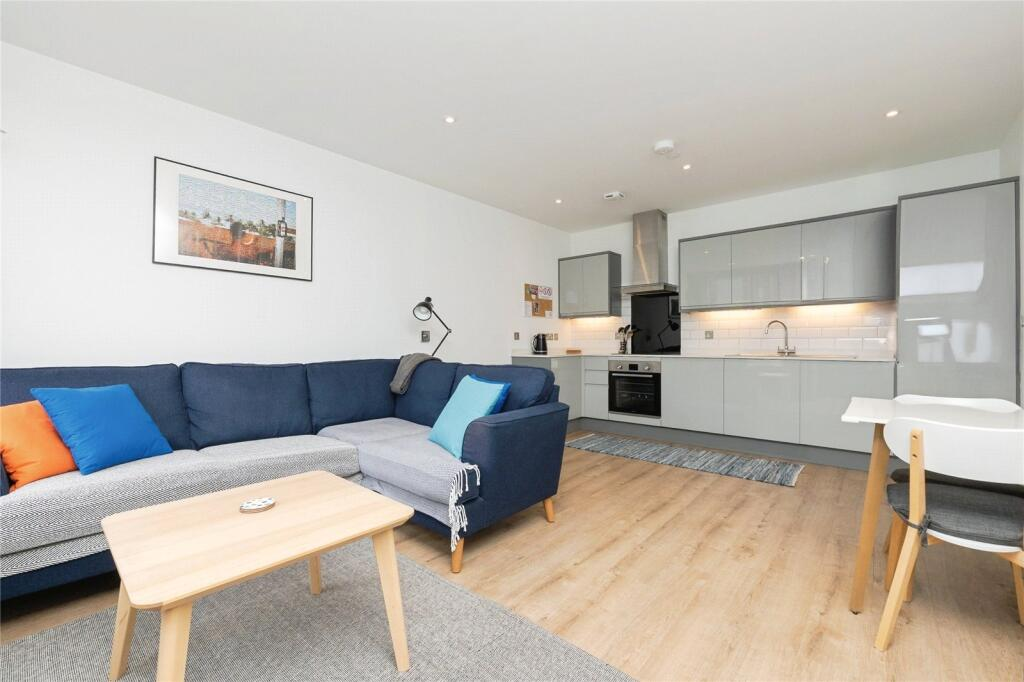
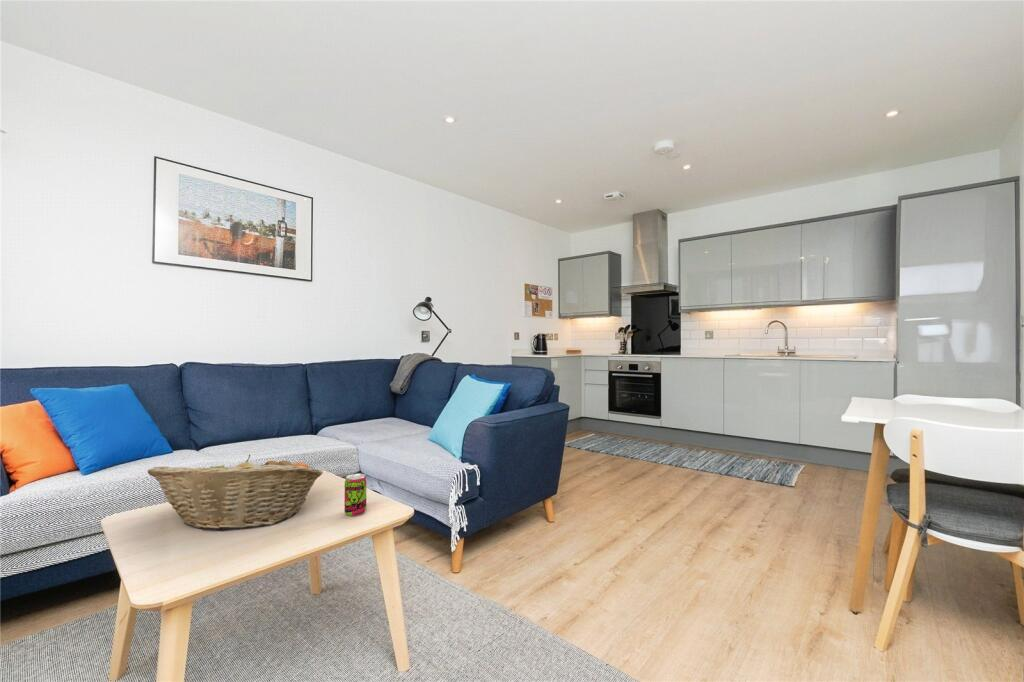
+ fruit basket [147,453,324,532]
+ beverage can [344,473,367,517]
